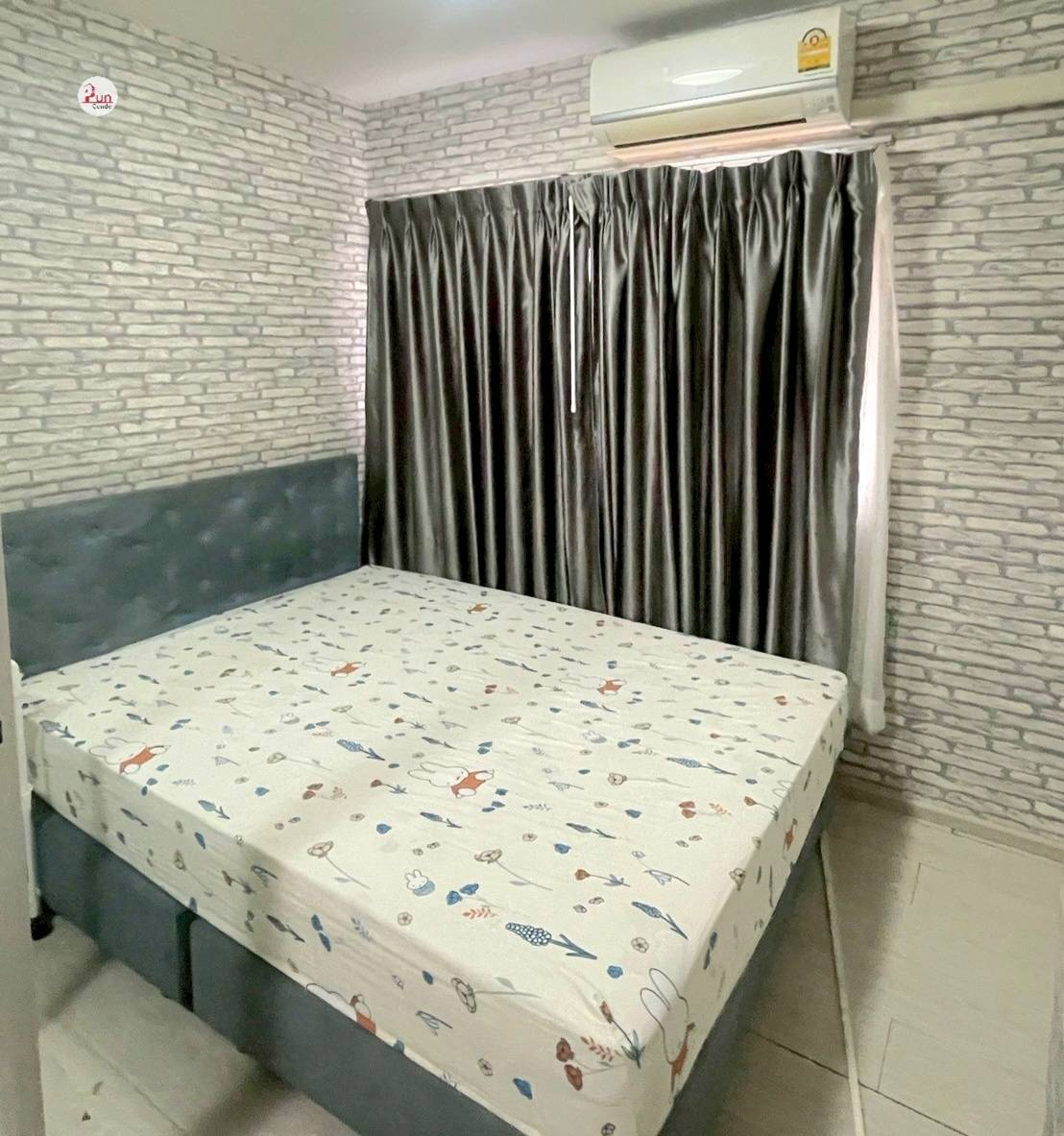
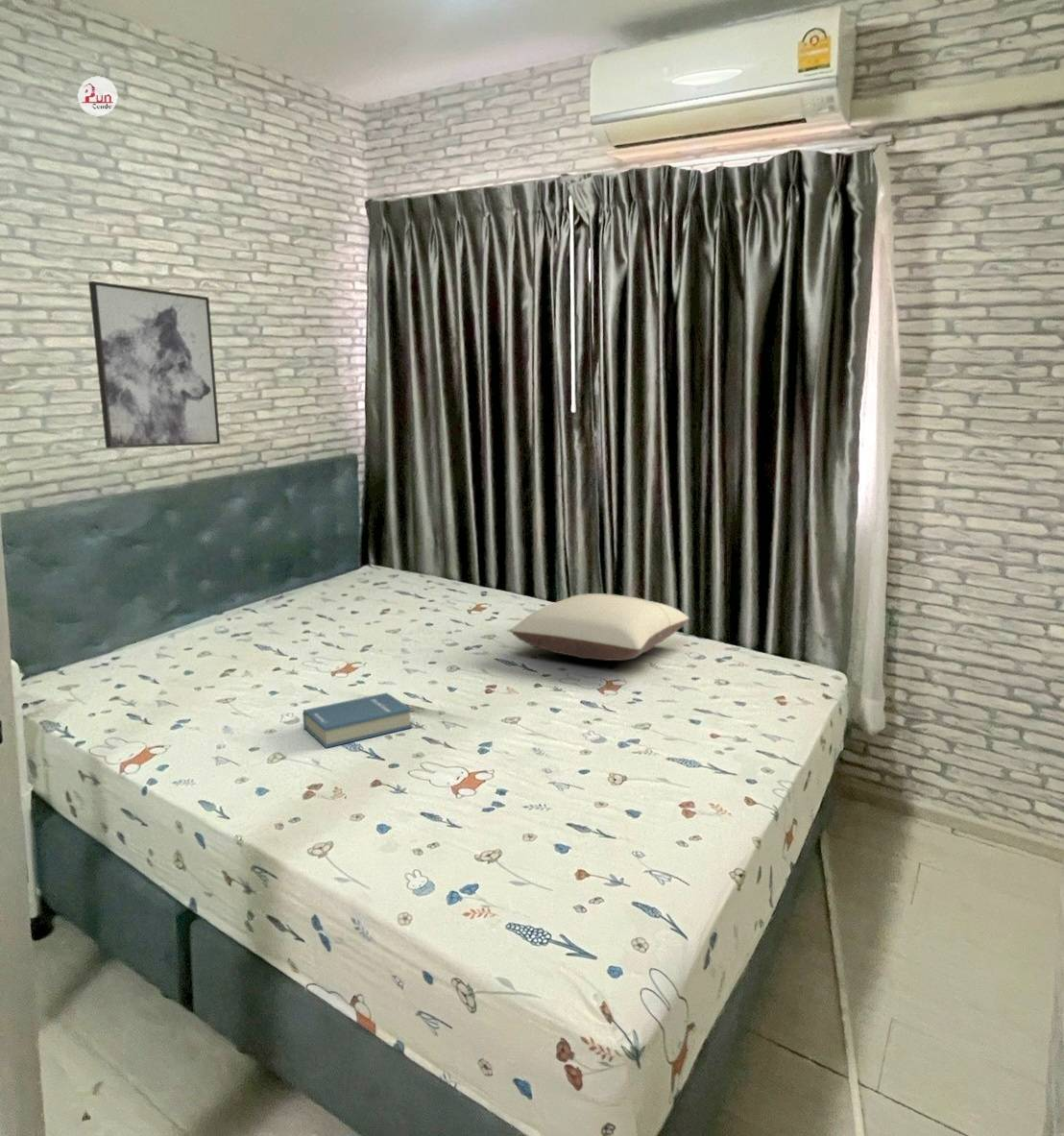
+ pillow [510,592,690,662]
+ hardback book [302,691,413,749]
+ wall art [87,280,221,449]
